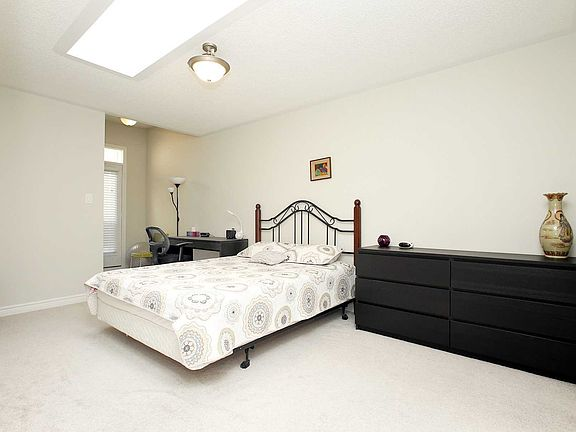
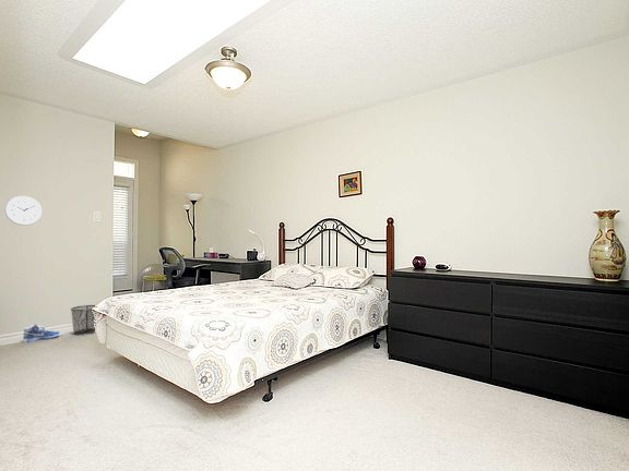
+ sneaker [22,323,61,343]
+ wall clock [3,195,44,227]
+ waste bin [70,304,96,336]
